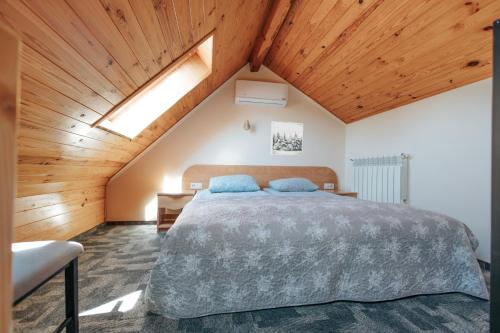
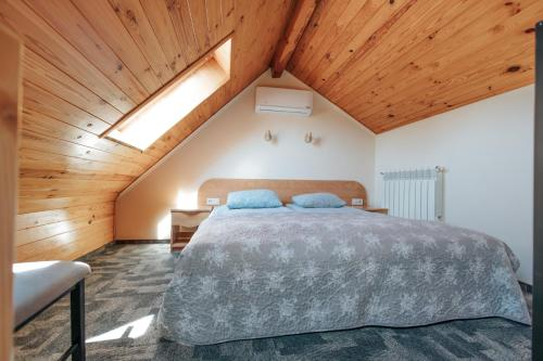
- wall art [270,121,304,157]
